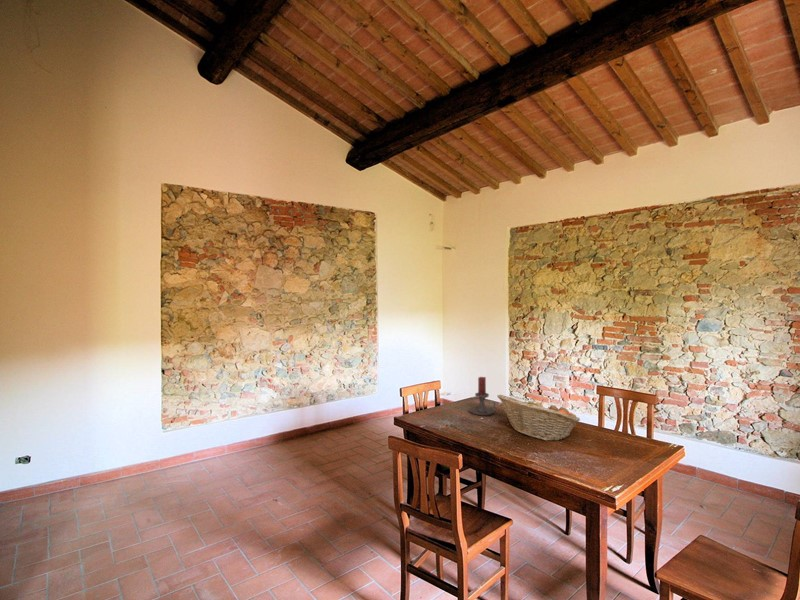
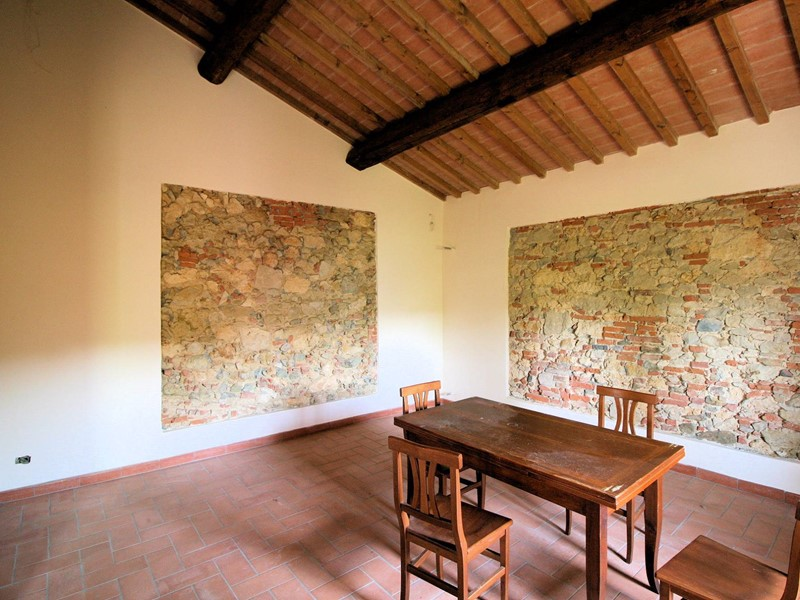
- candle holder [468,376,497,417]
- fruit basket [496,394,581,442]
